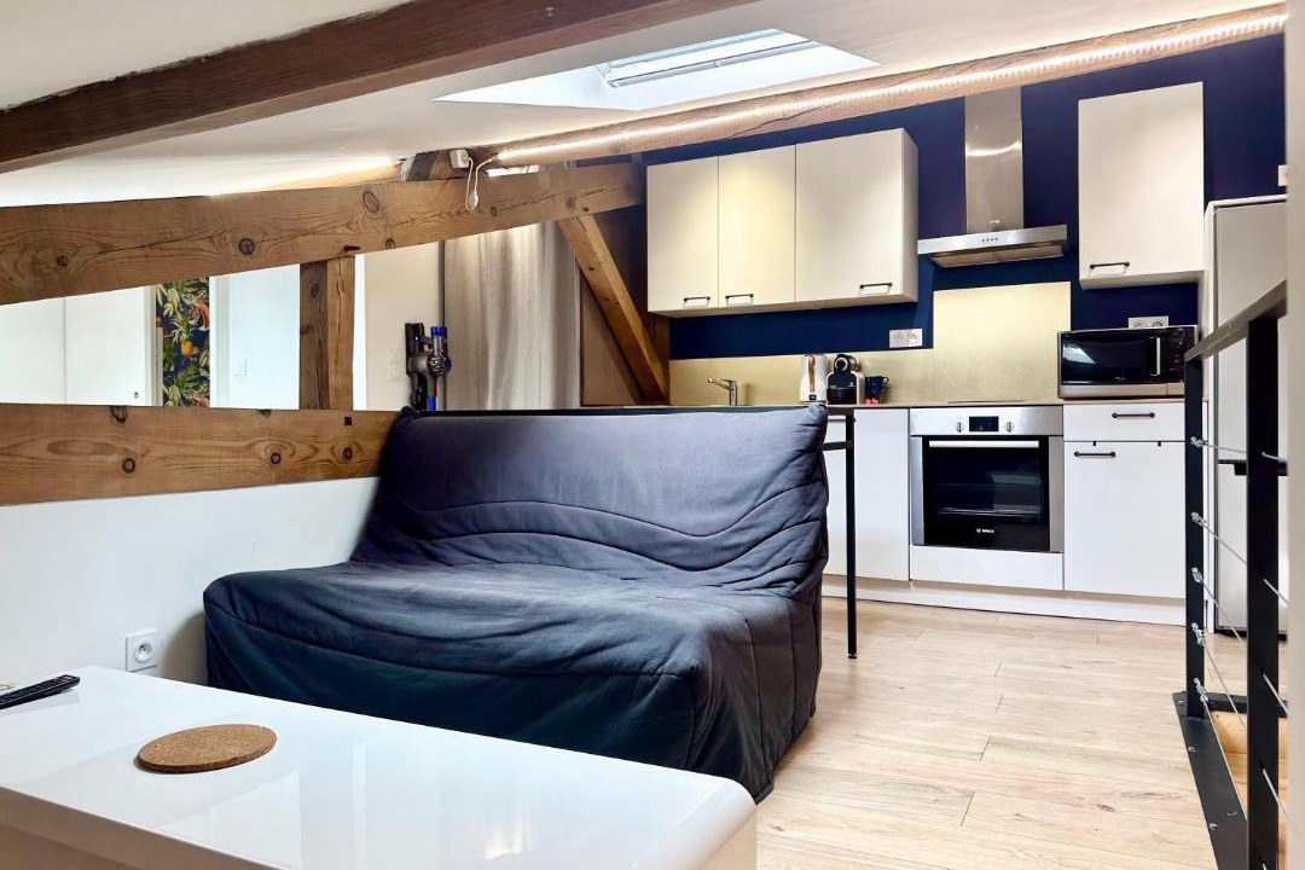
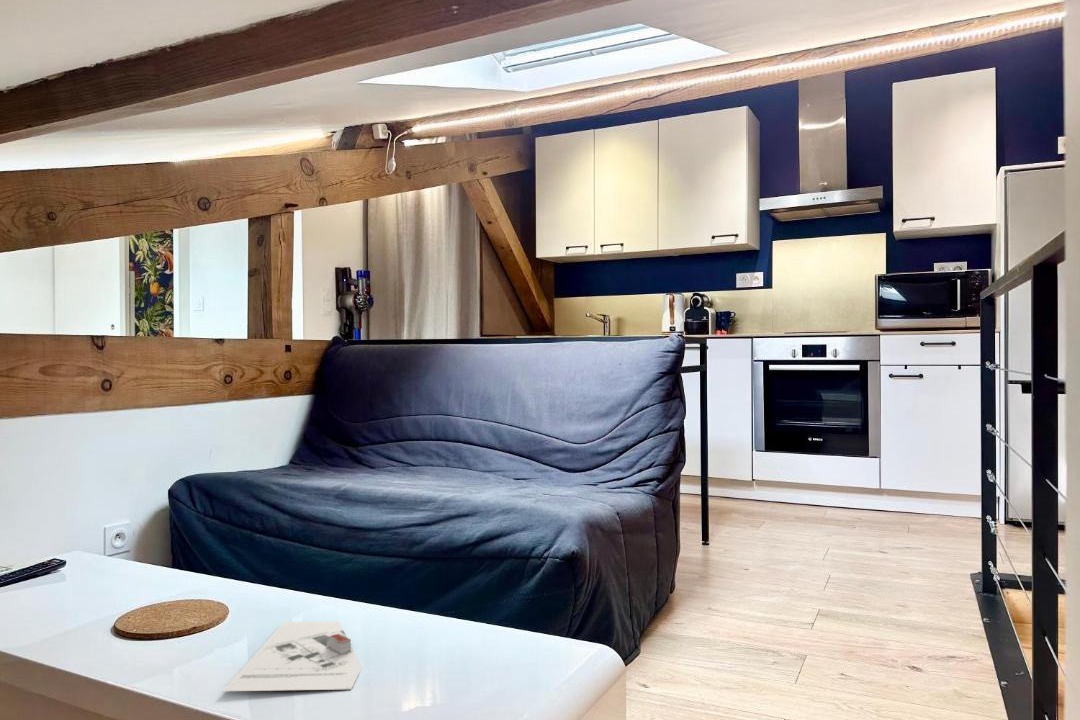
+ architectural model [222,621,363,692]
